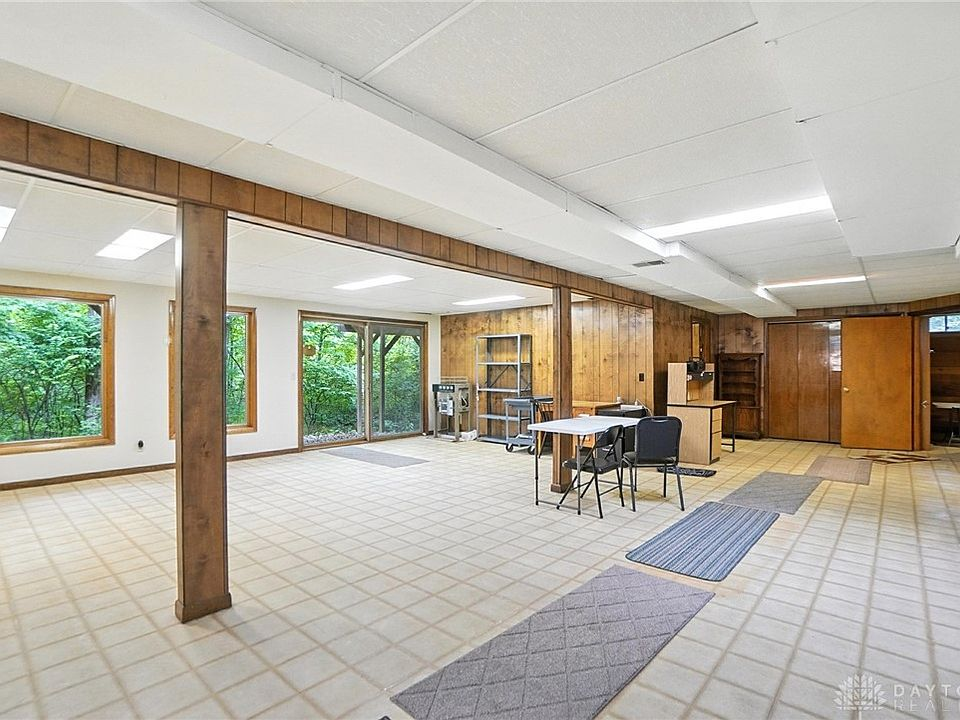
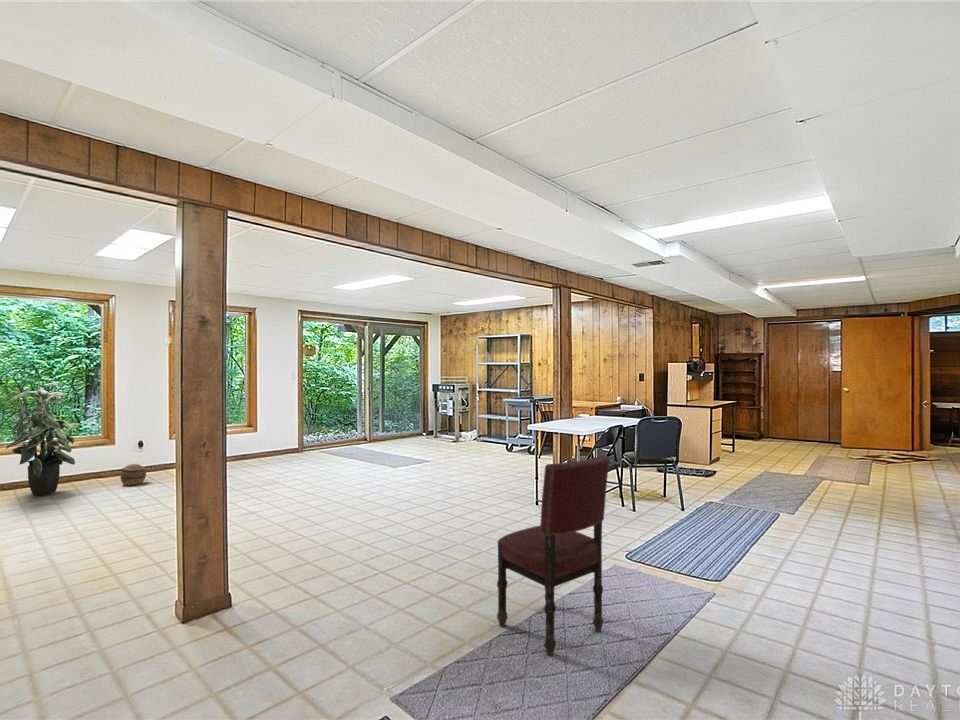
+ basket [120,463,147,486]
+ dining chair [496,454,610,657]
+ indoor plant [5,382,81,497]
